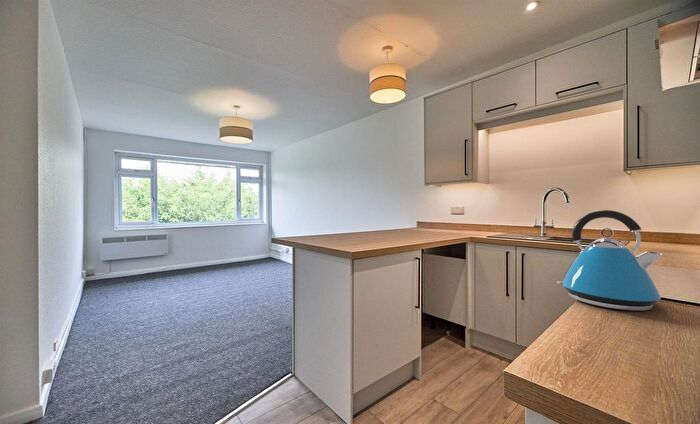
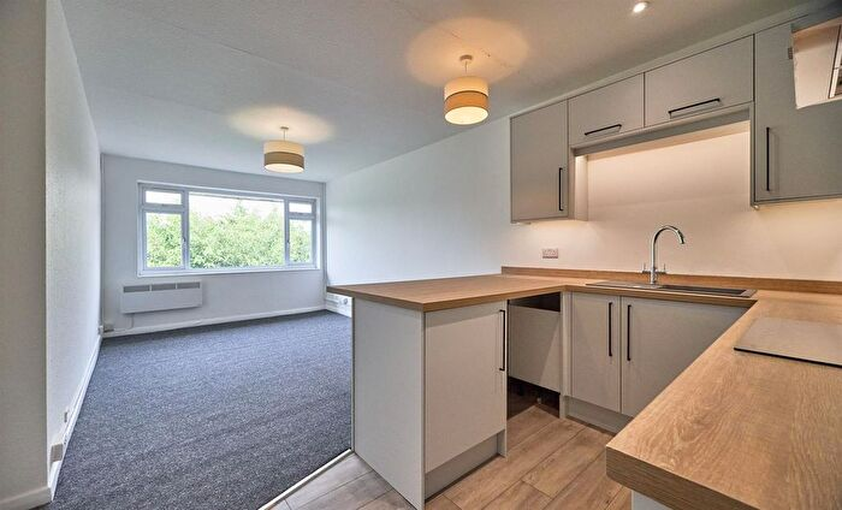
- kettle [555,209,664,312]
